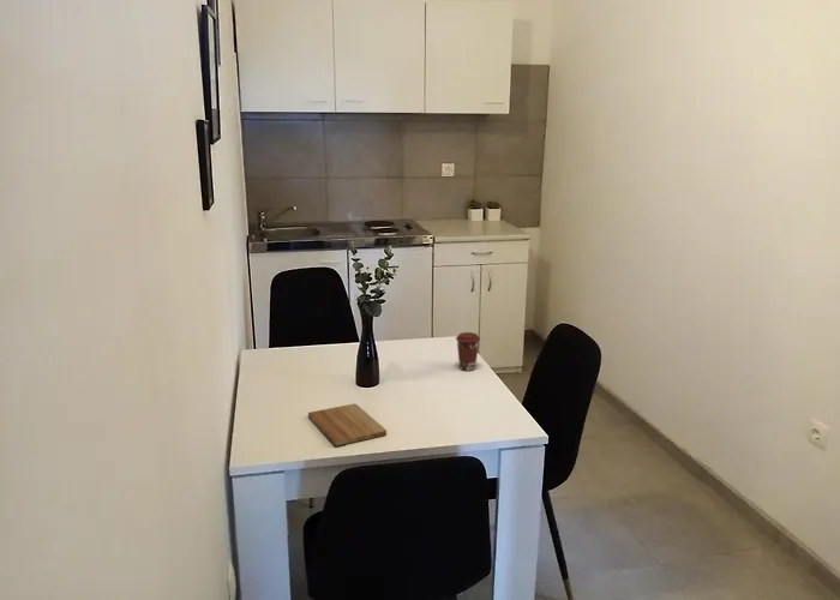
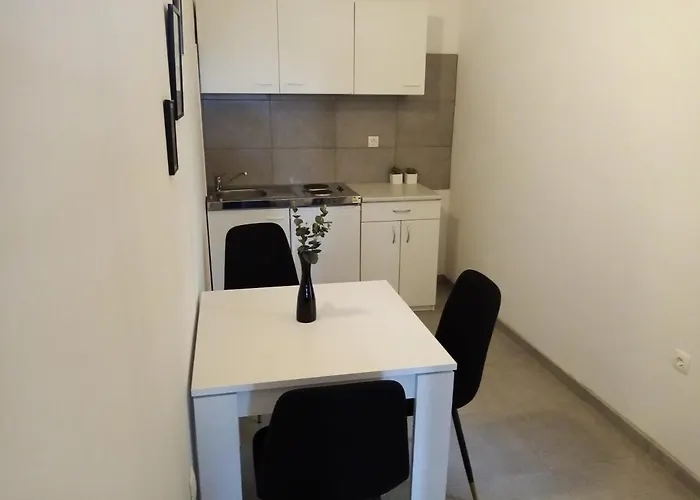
- cutting board [307,402,388,446]
- coffee cup [455,331,481,372]
